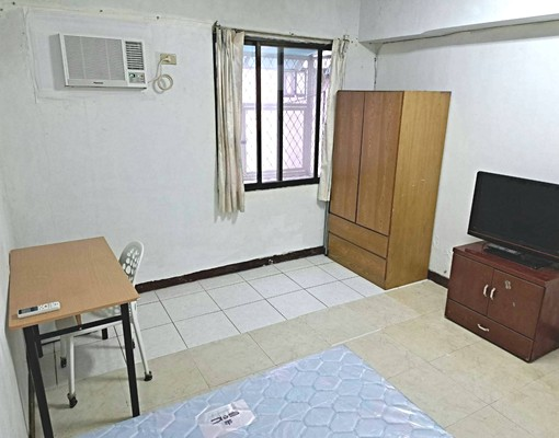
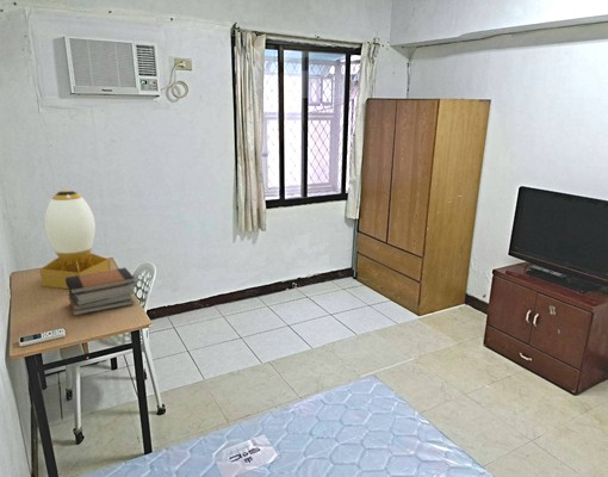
+ book stack [66,267,137,317]
+ desk lamp [38,188,112,290]
